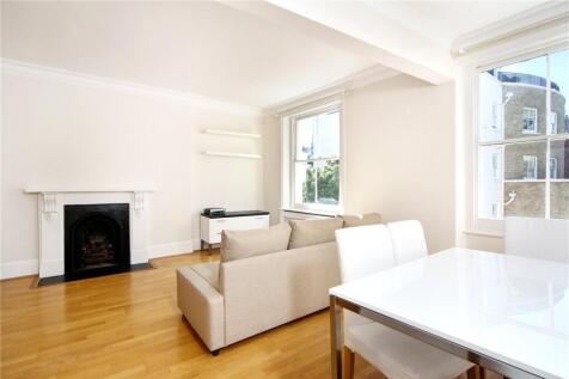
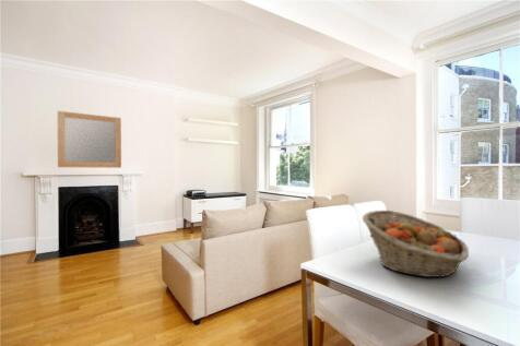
+ home mirror [57,110,122,169]
+ fruit basket [362,210,470,278]
